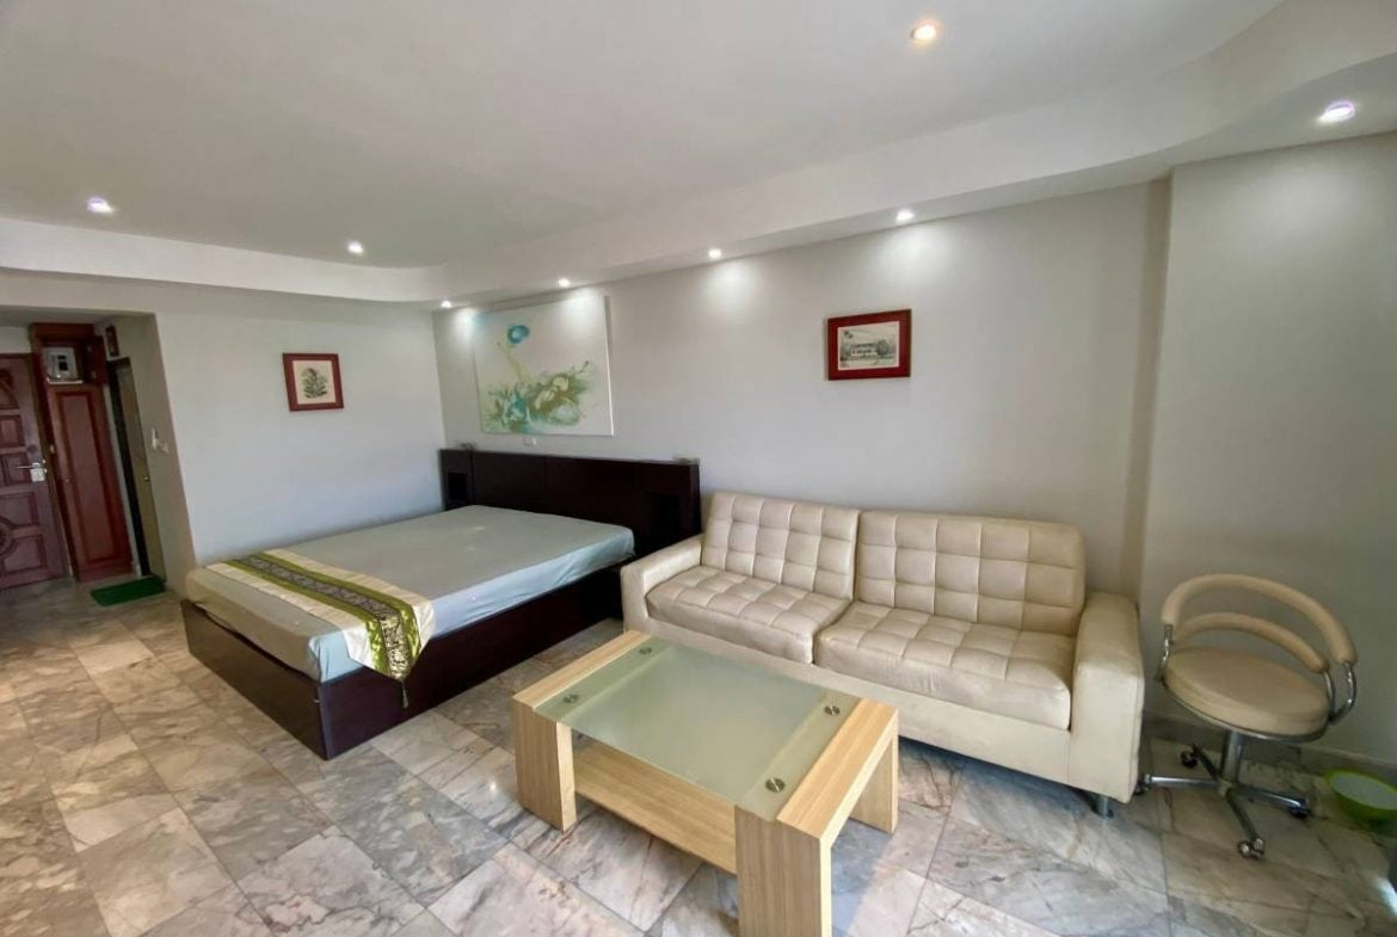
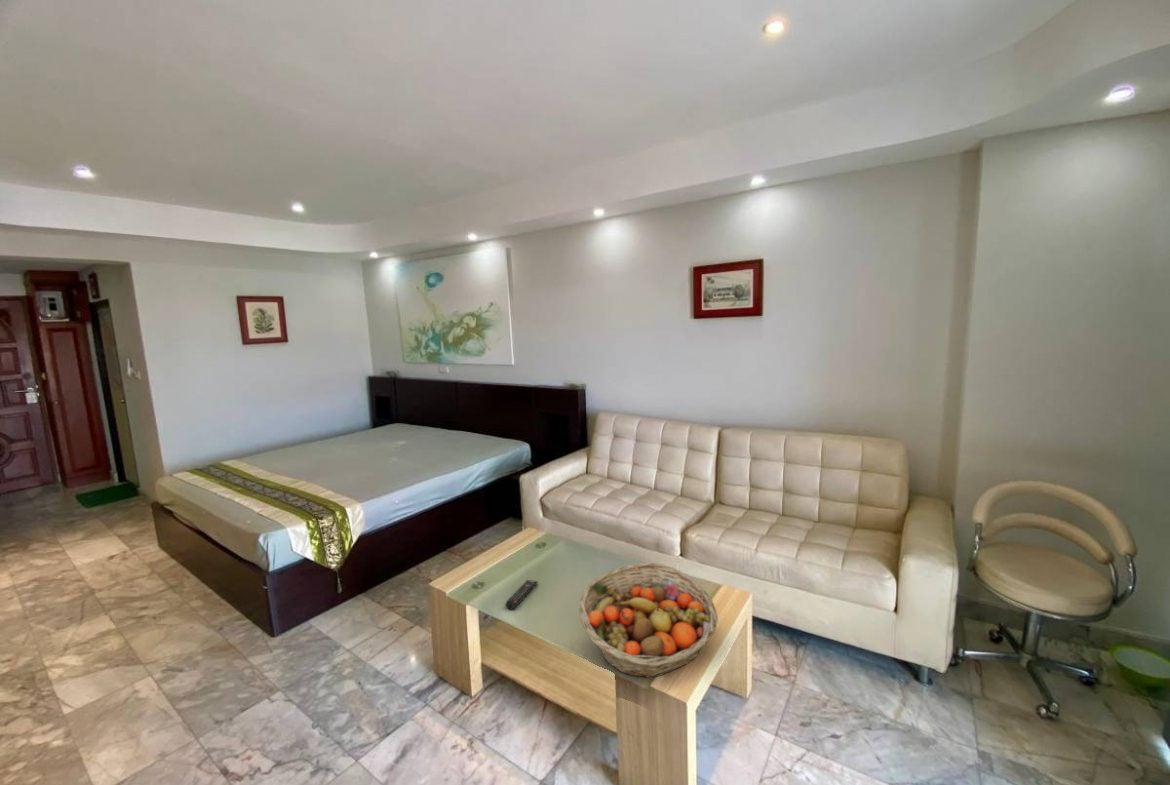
+ remote control [504,579,539,611]
+ fruit basket [578,562,719,678]
